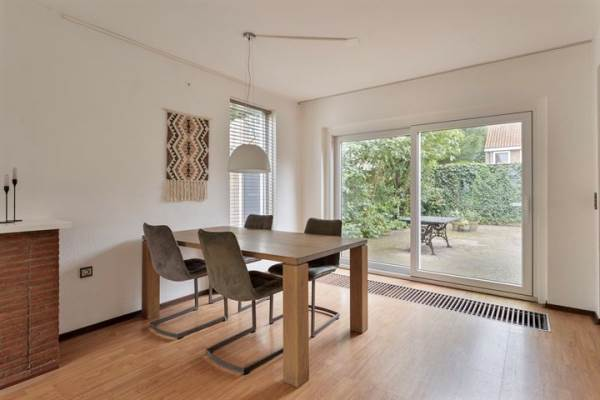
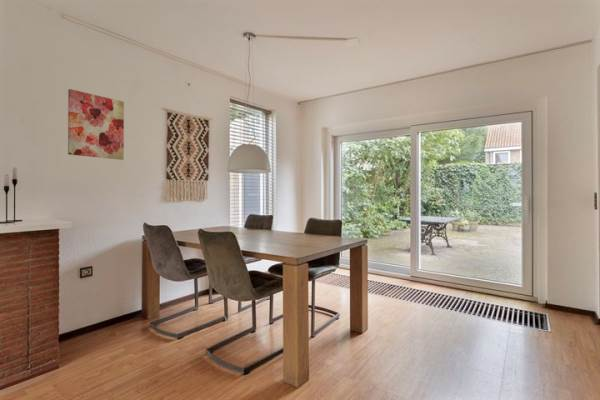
+ wall art [67,88,125,161]
